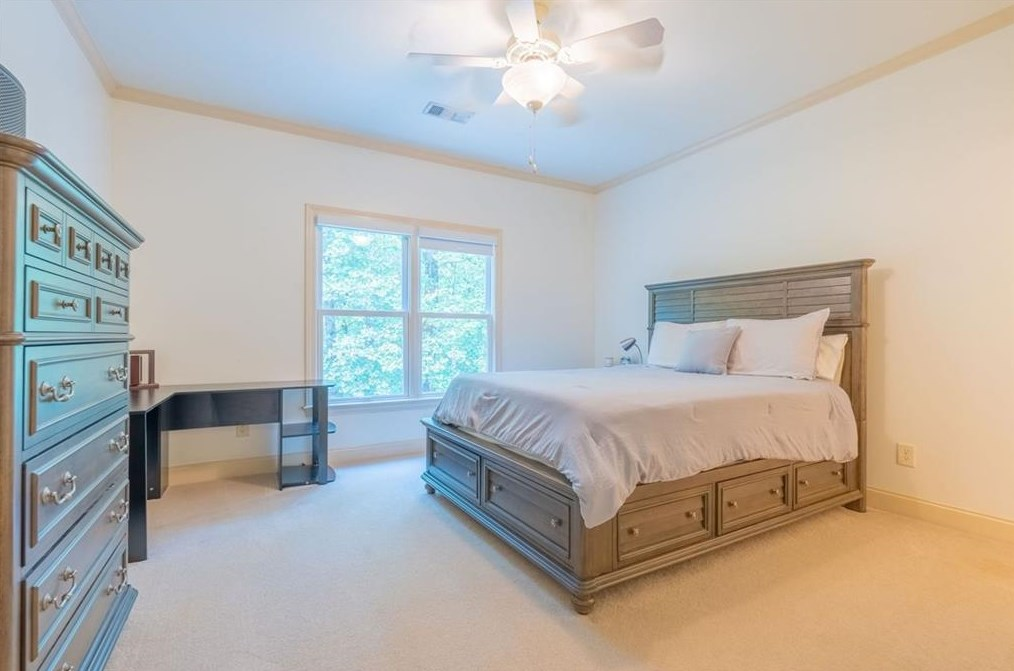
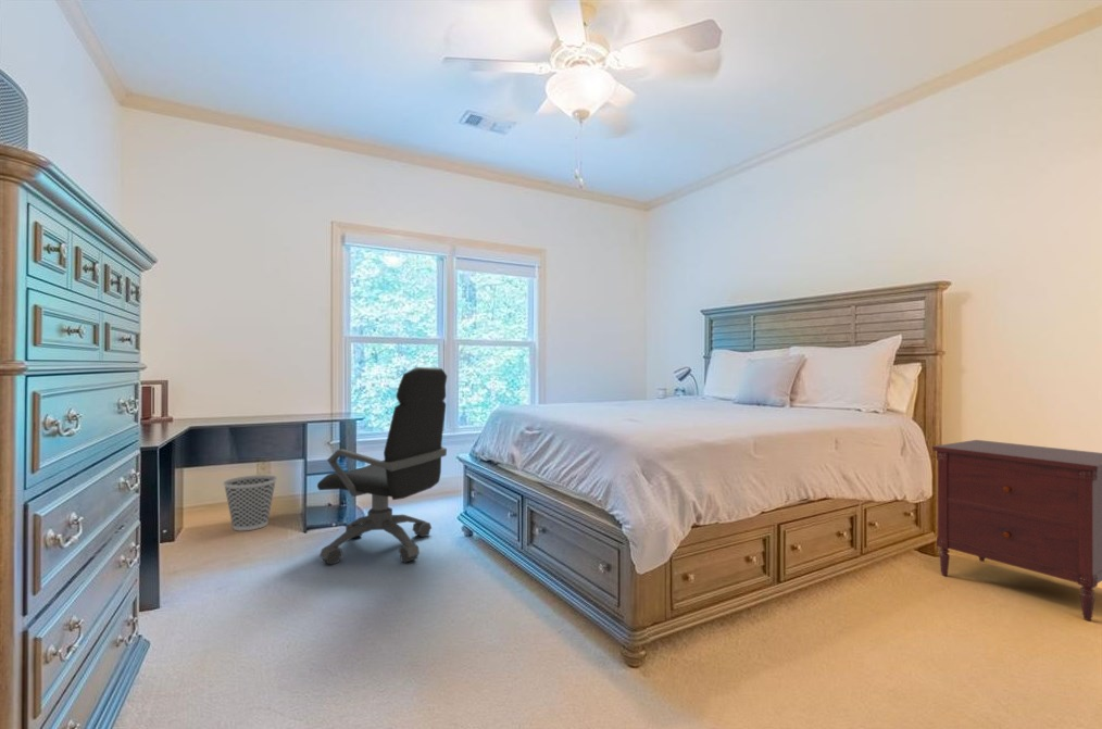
+ dresser [931,439,1102,621]
+ wastebasket [222,474,278,531]
+ office chair [316,366,448,565]
